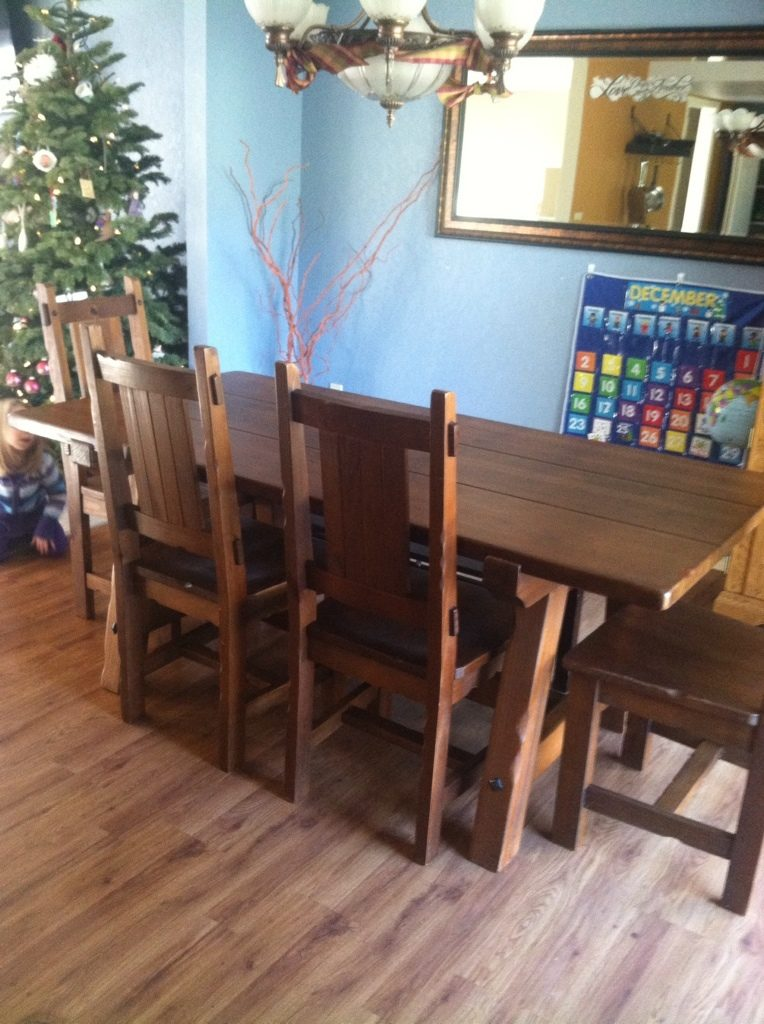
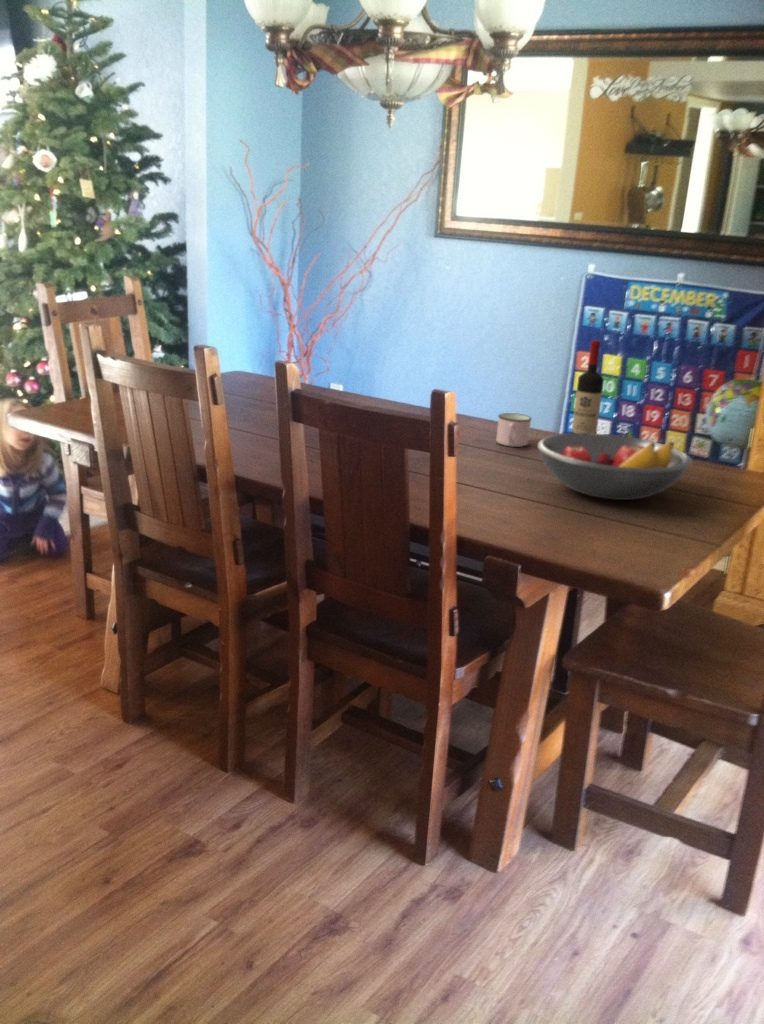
+ mug [495,412,533,448]
+ fruit bowl [536,432,693,501]
+ wine bottle [570,339,605,434]
